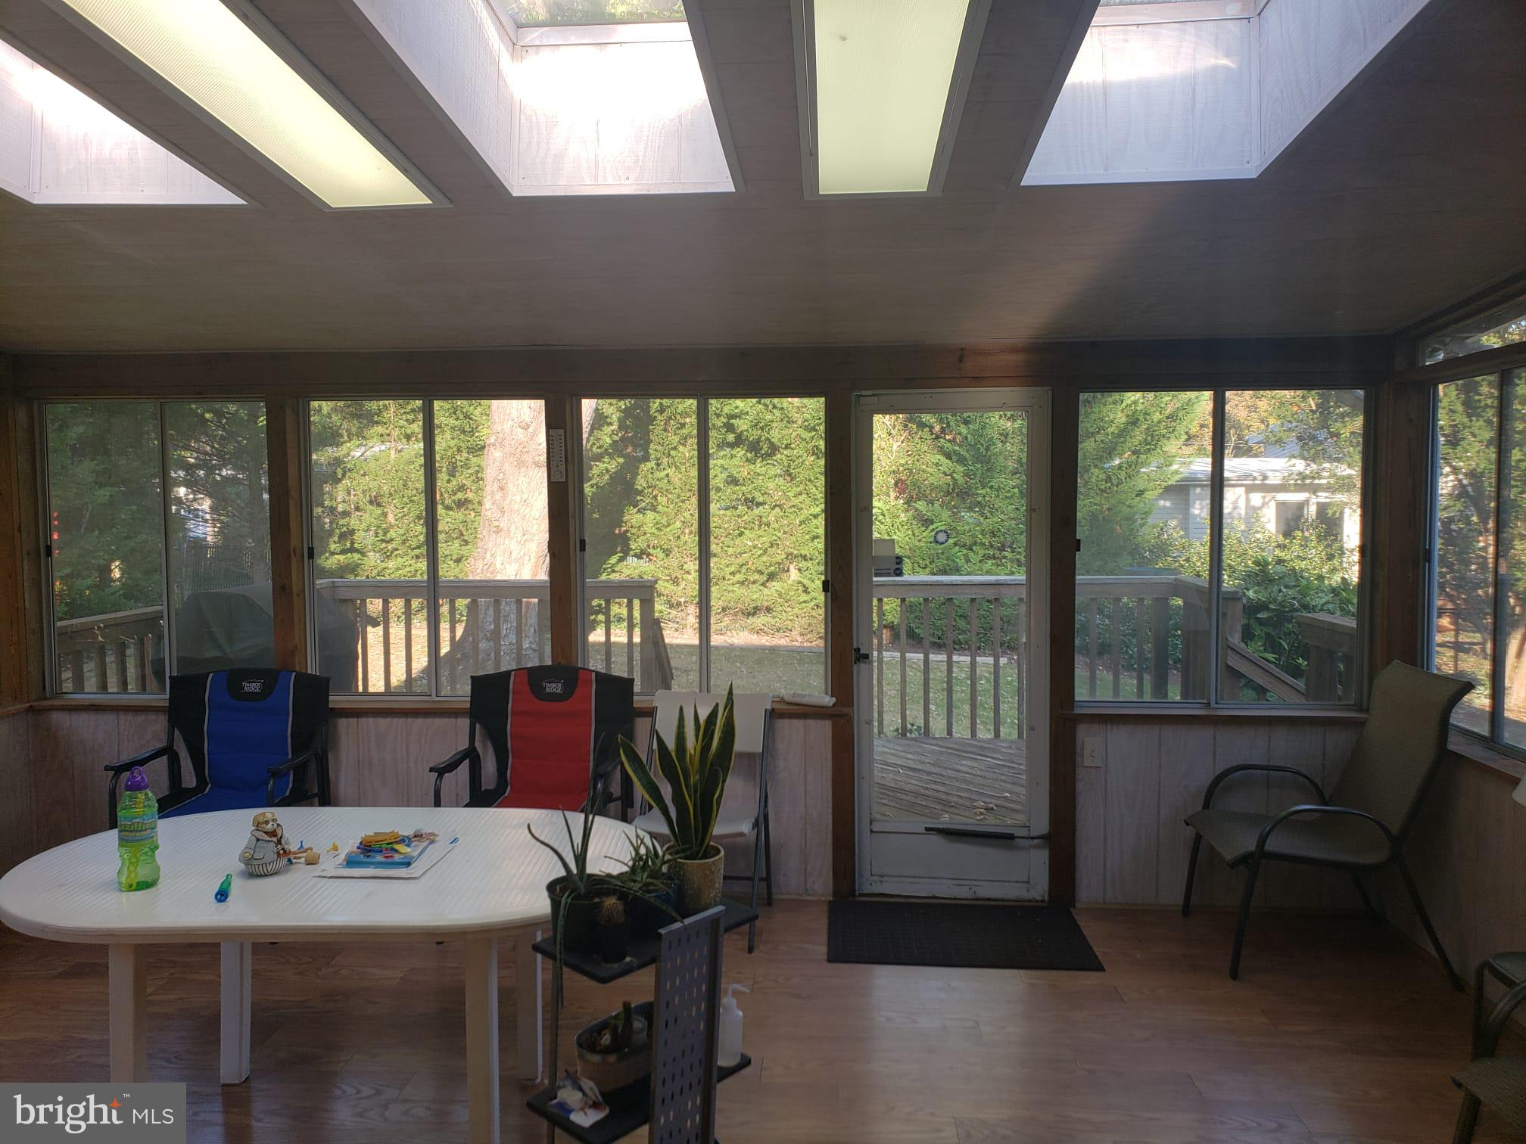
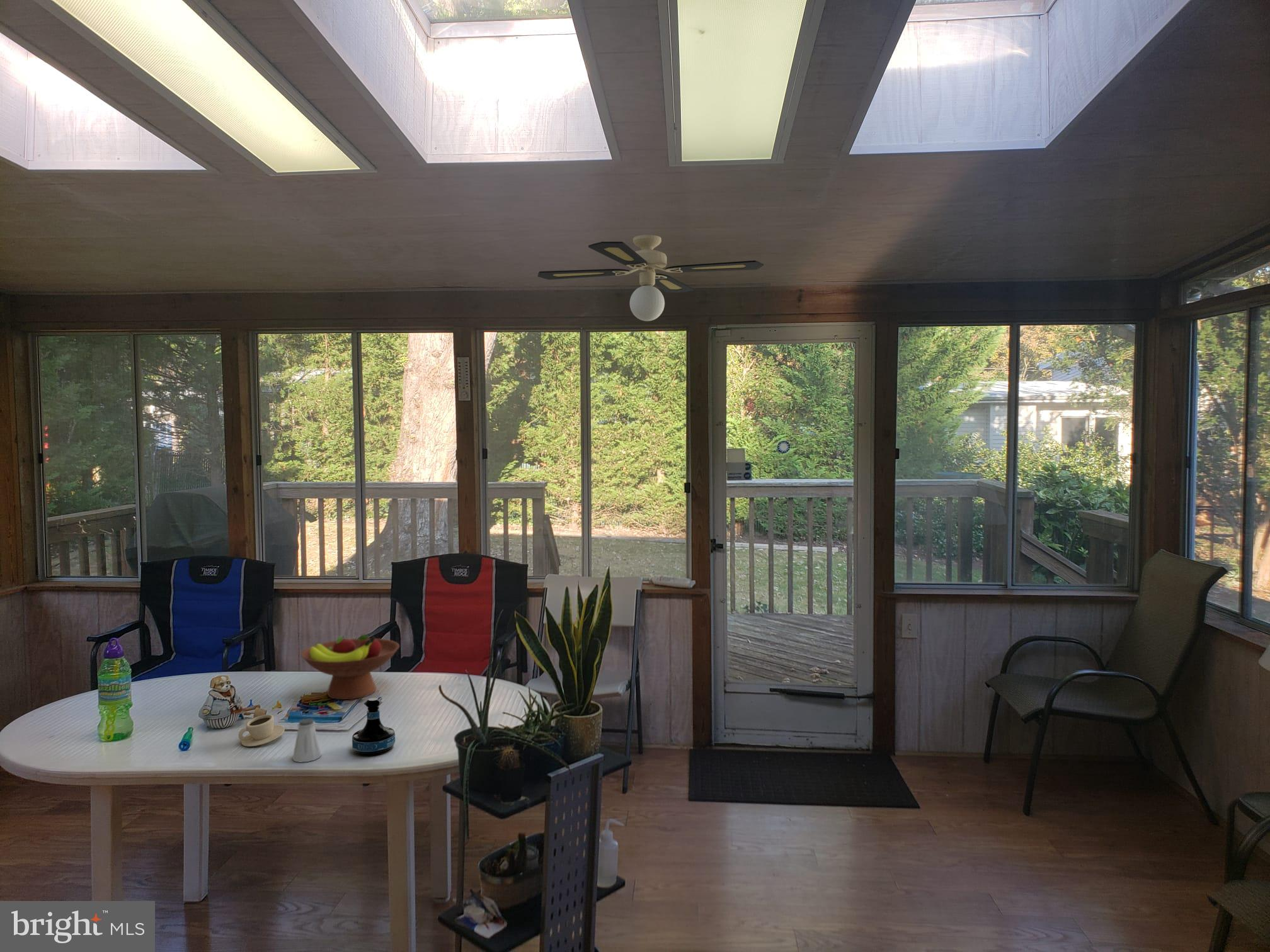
+ tequila bottle [352,698,396,756]
+ ceiling fan [537,234,764,322]
+ fruit bowl [300,634,400,700]
+ cup [237,714,285,747]
+ saltshaker [292,718,322,763]
